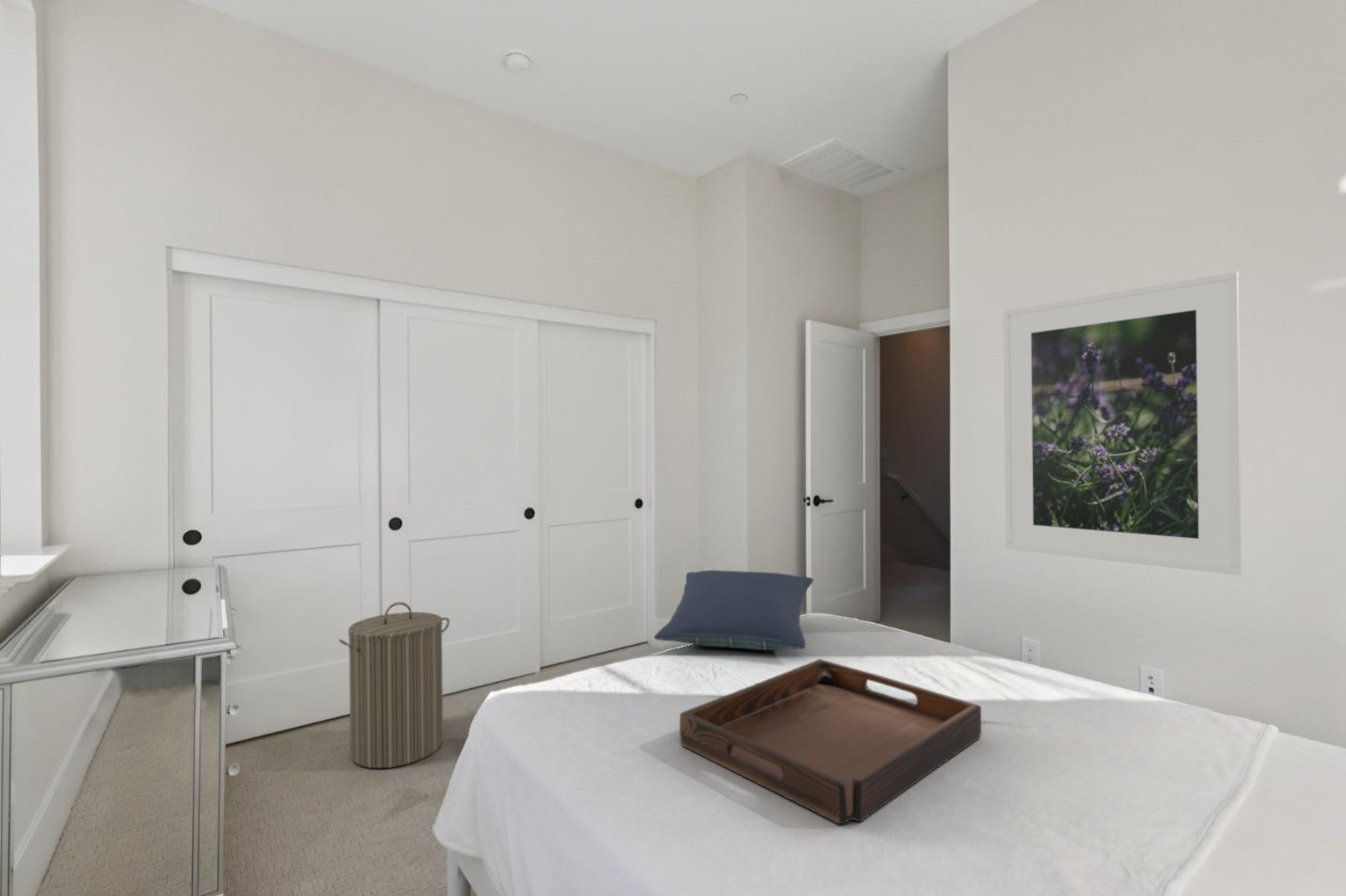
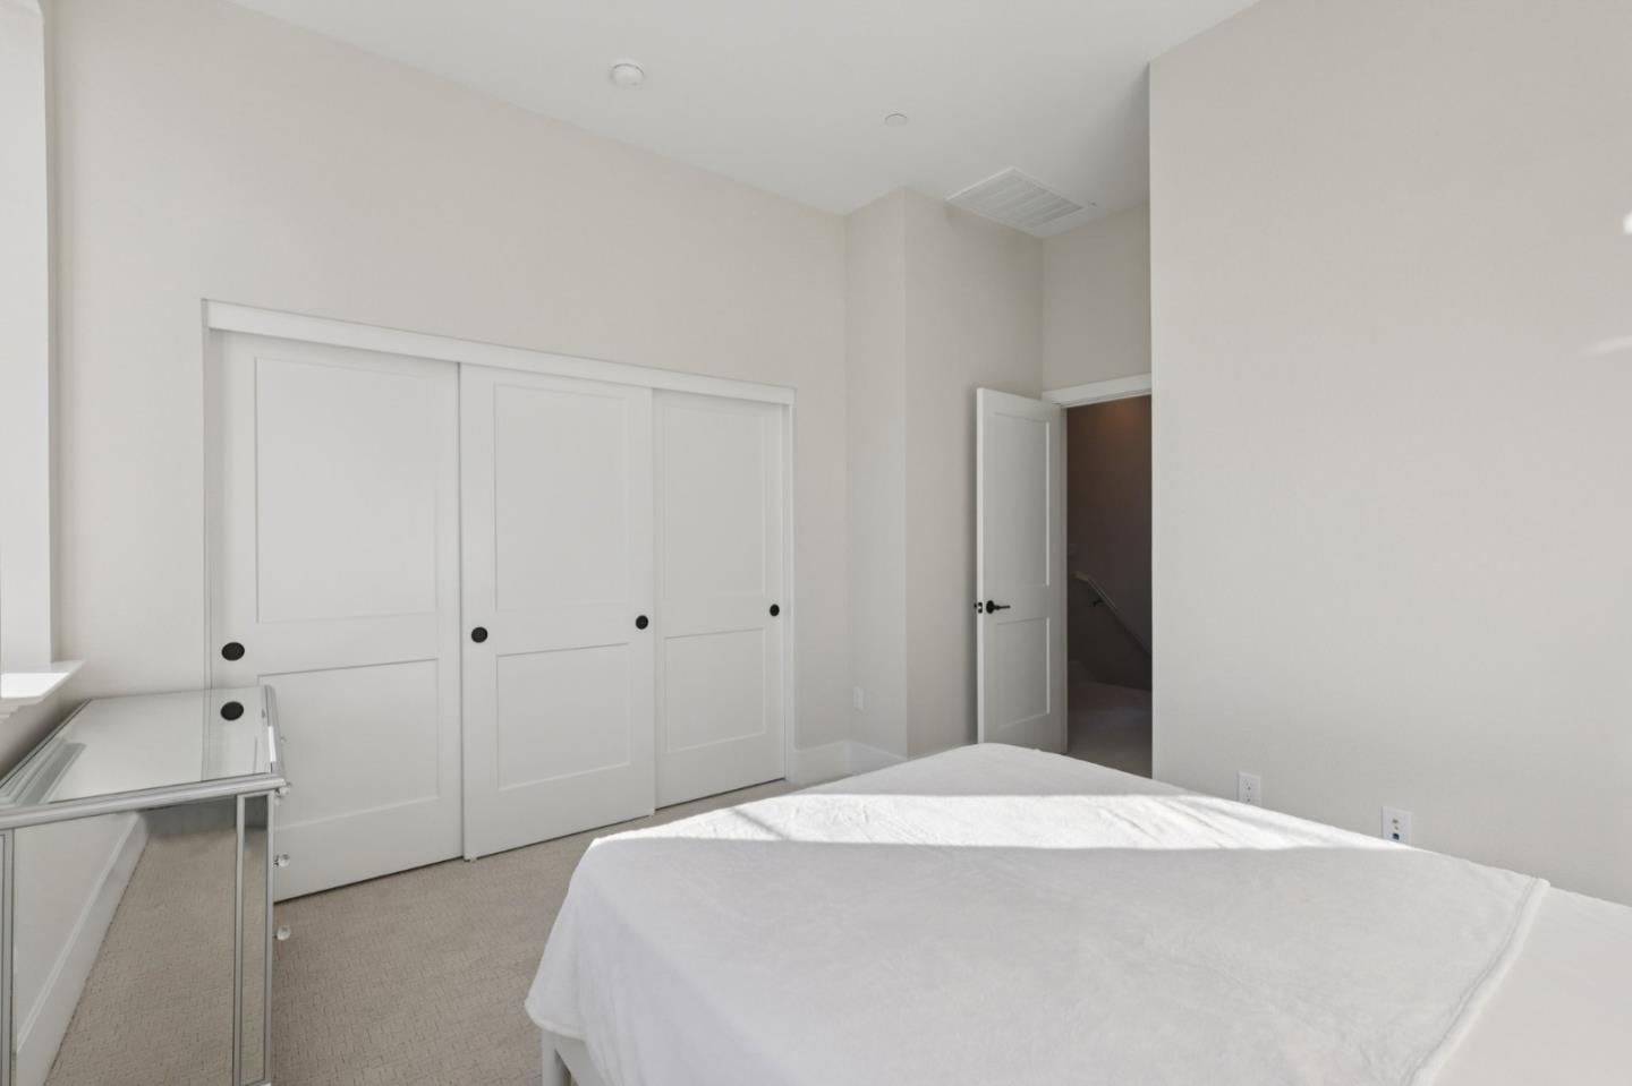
- pillow [653,569,814,651]
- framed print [1002,270,1242,576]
- laundry hamper [337,601,451,769]
- serving tray [679,659,982,825]
